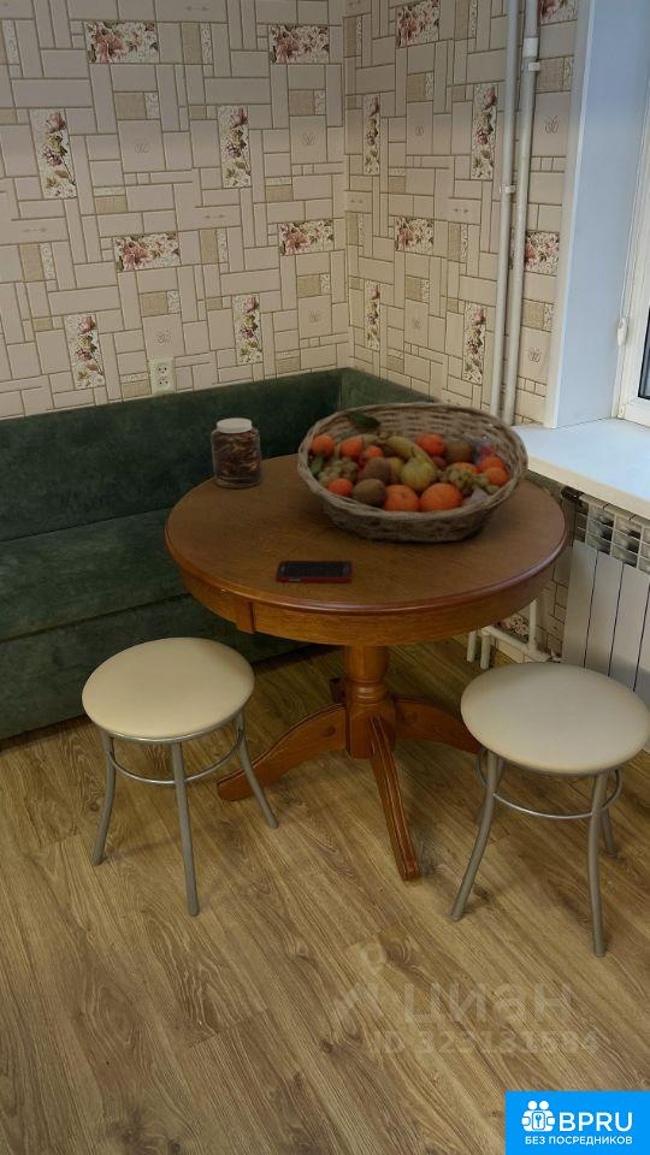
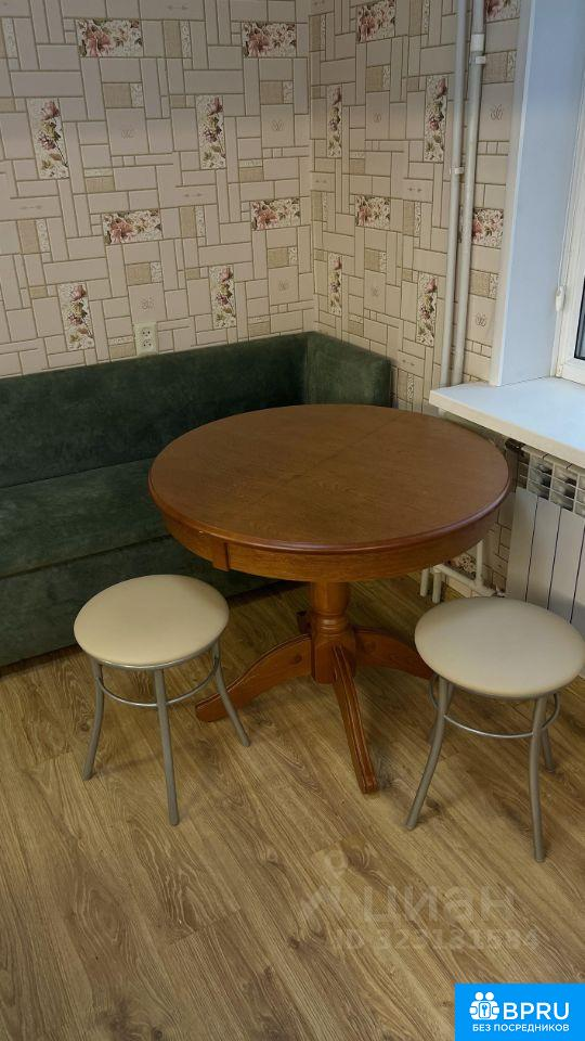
- jar [211,417,264,490]
- cell phone [274,559,354,584]
- fruit basket [296,401,530,544]
